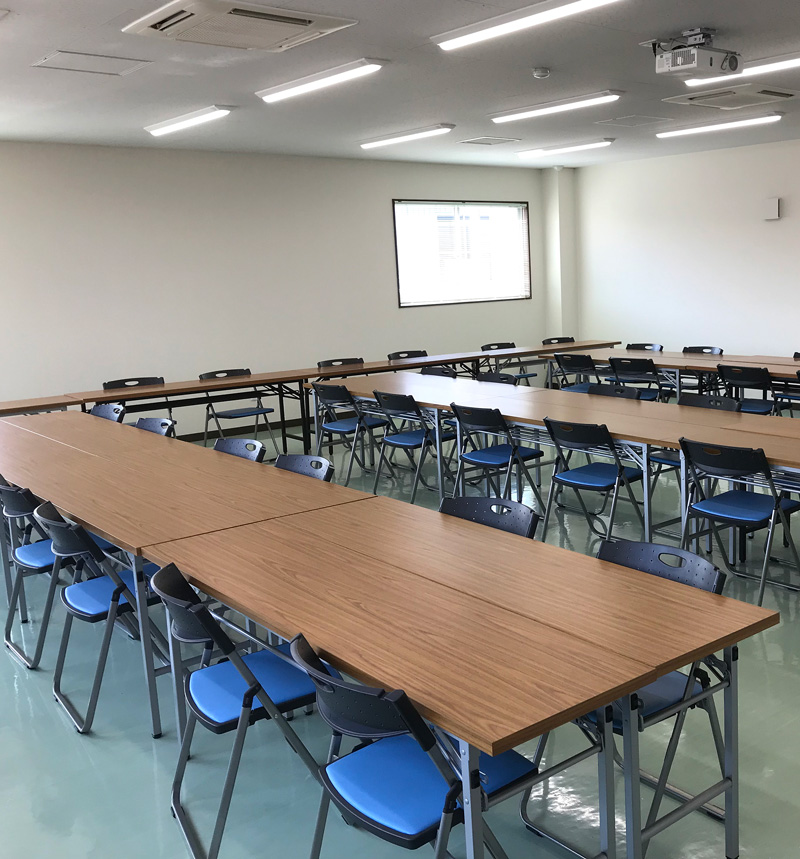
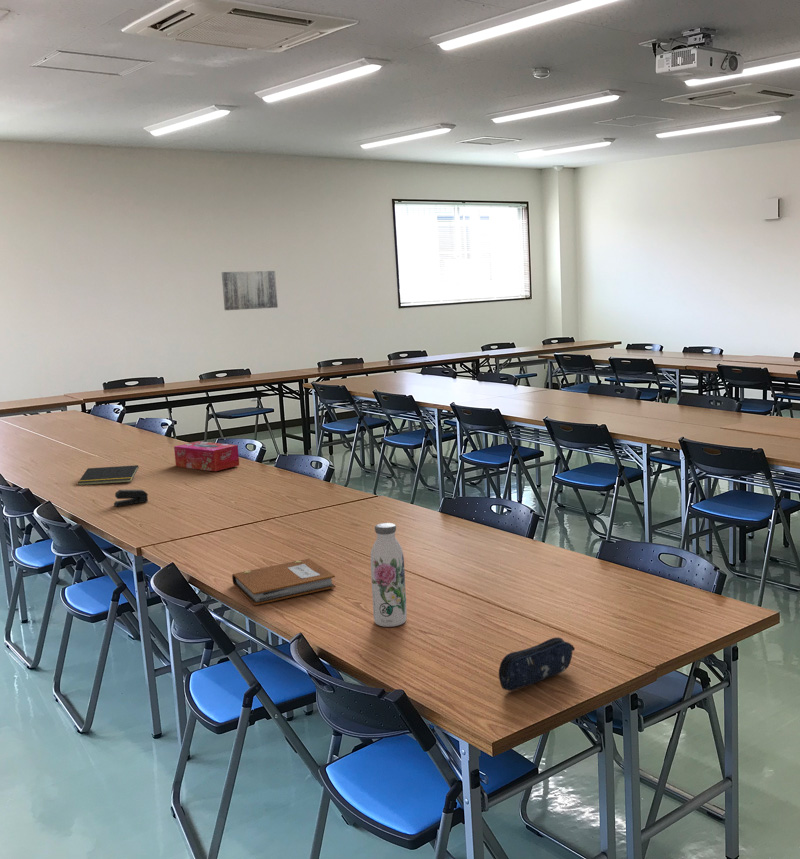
+ stapler [113,489,149,508]
+ tissue box [173,440,240,472]
+ notepad [77,464,140,486]
+ notebook [231,558,337,606]
+ pencil case [498,636,576,692]
+ water bottle [370,522,408,628]
+ wall art [221,270,279,311]
